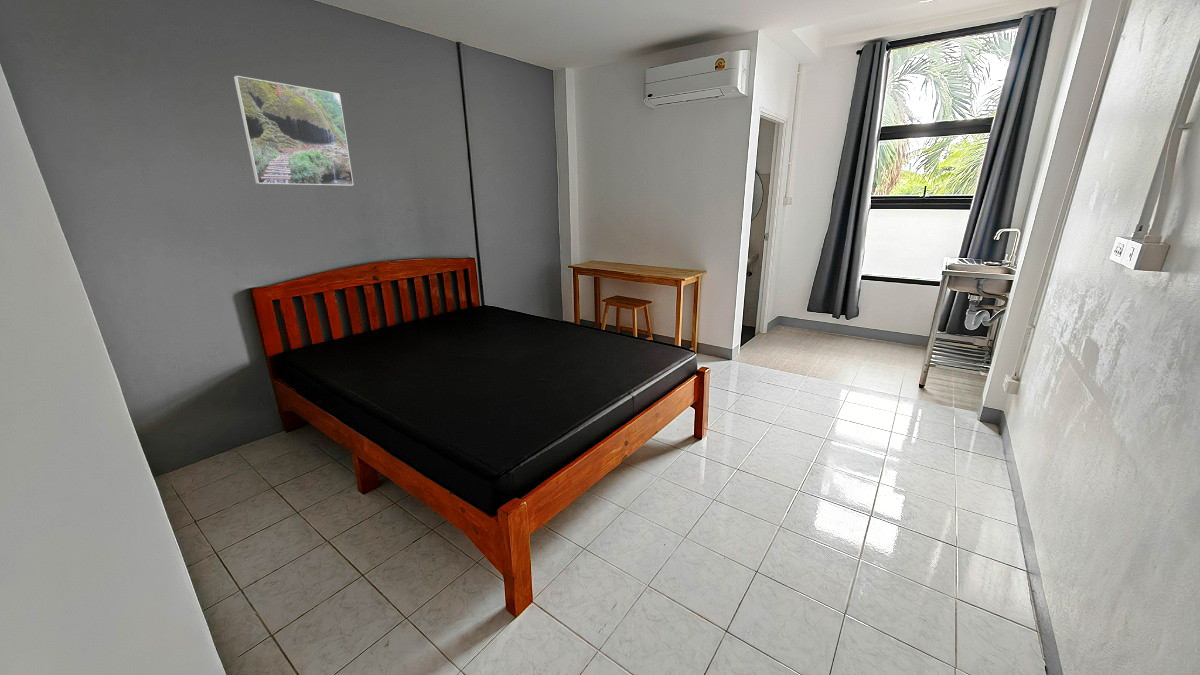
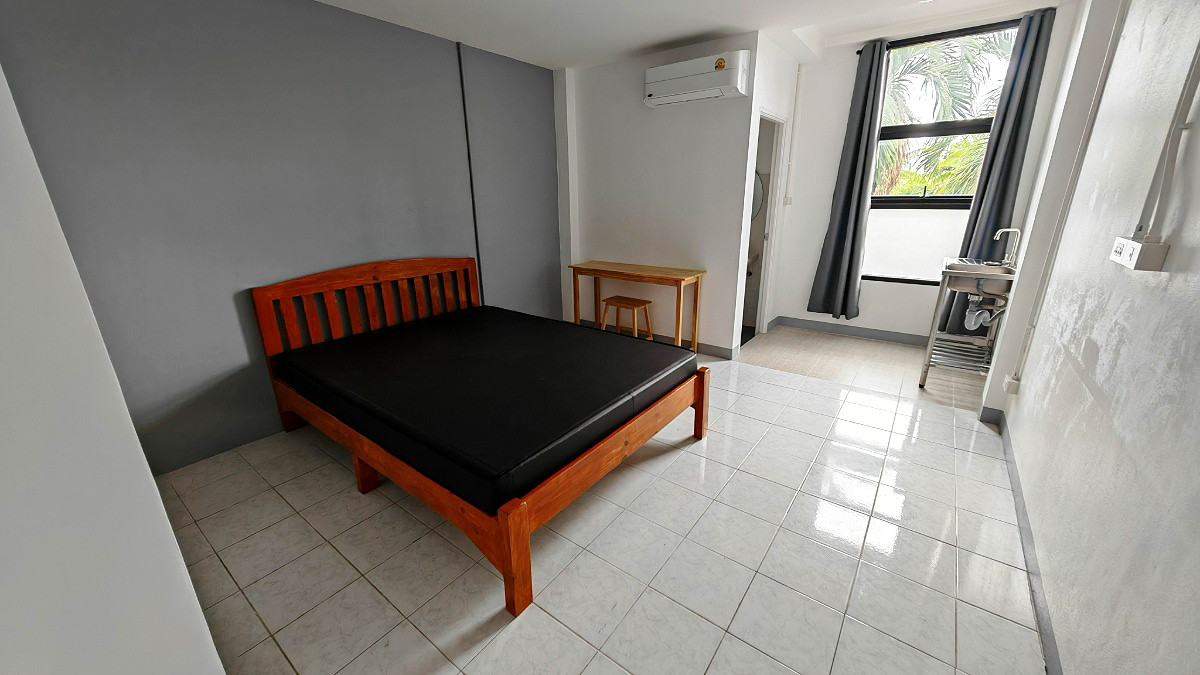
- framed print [233,75,355,187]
